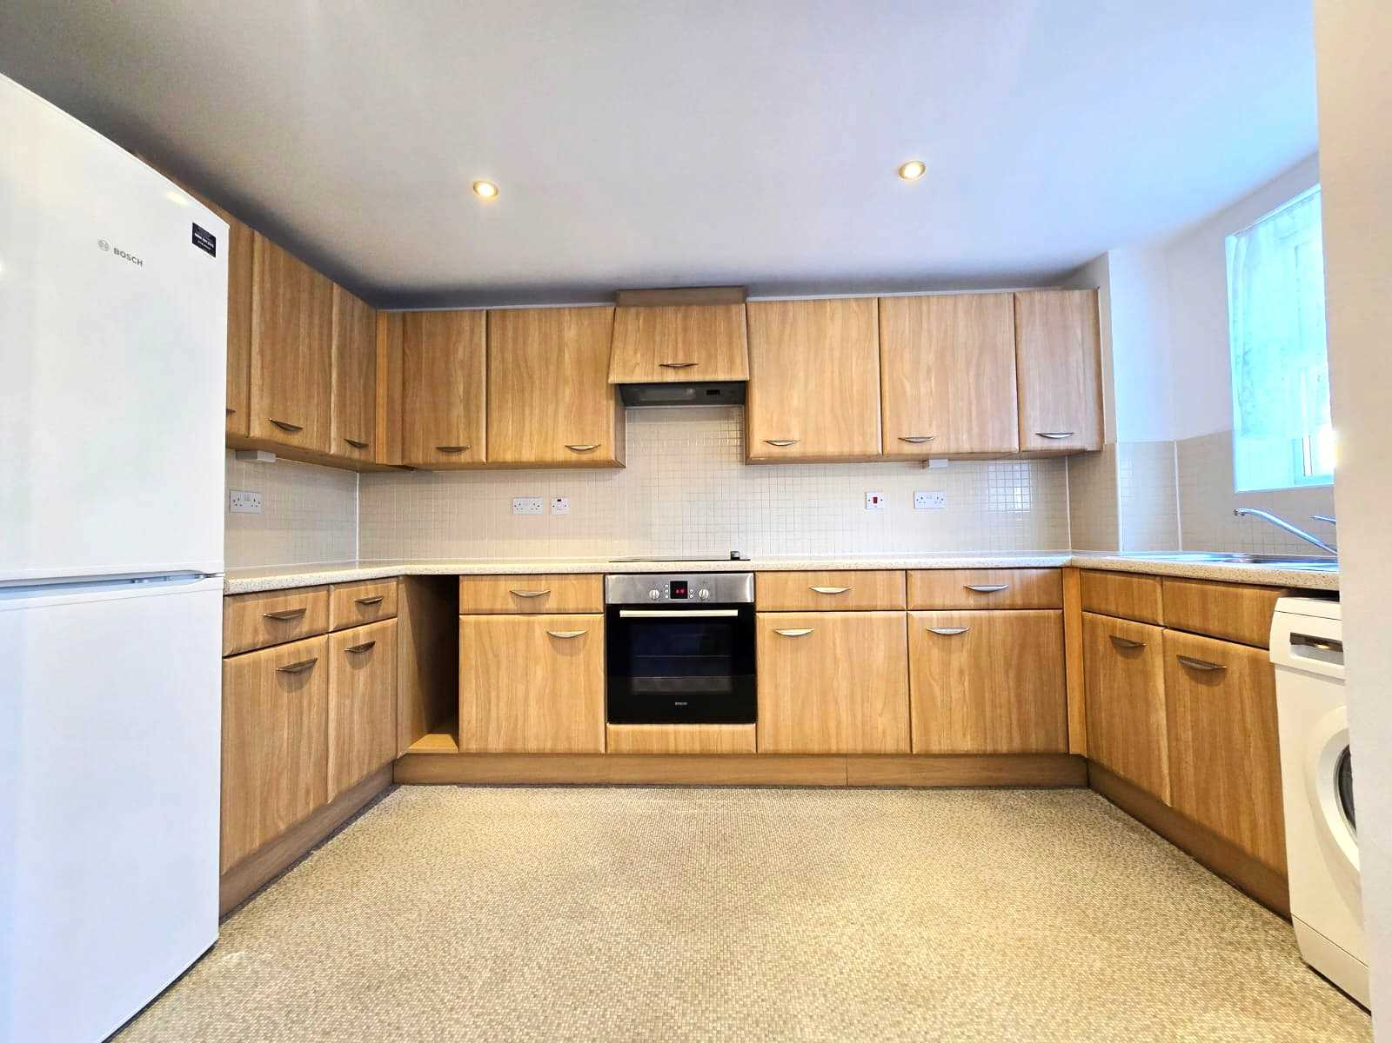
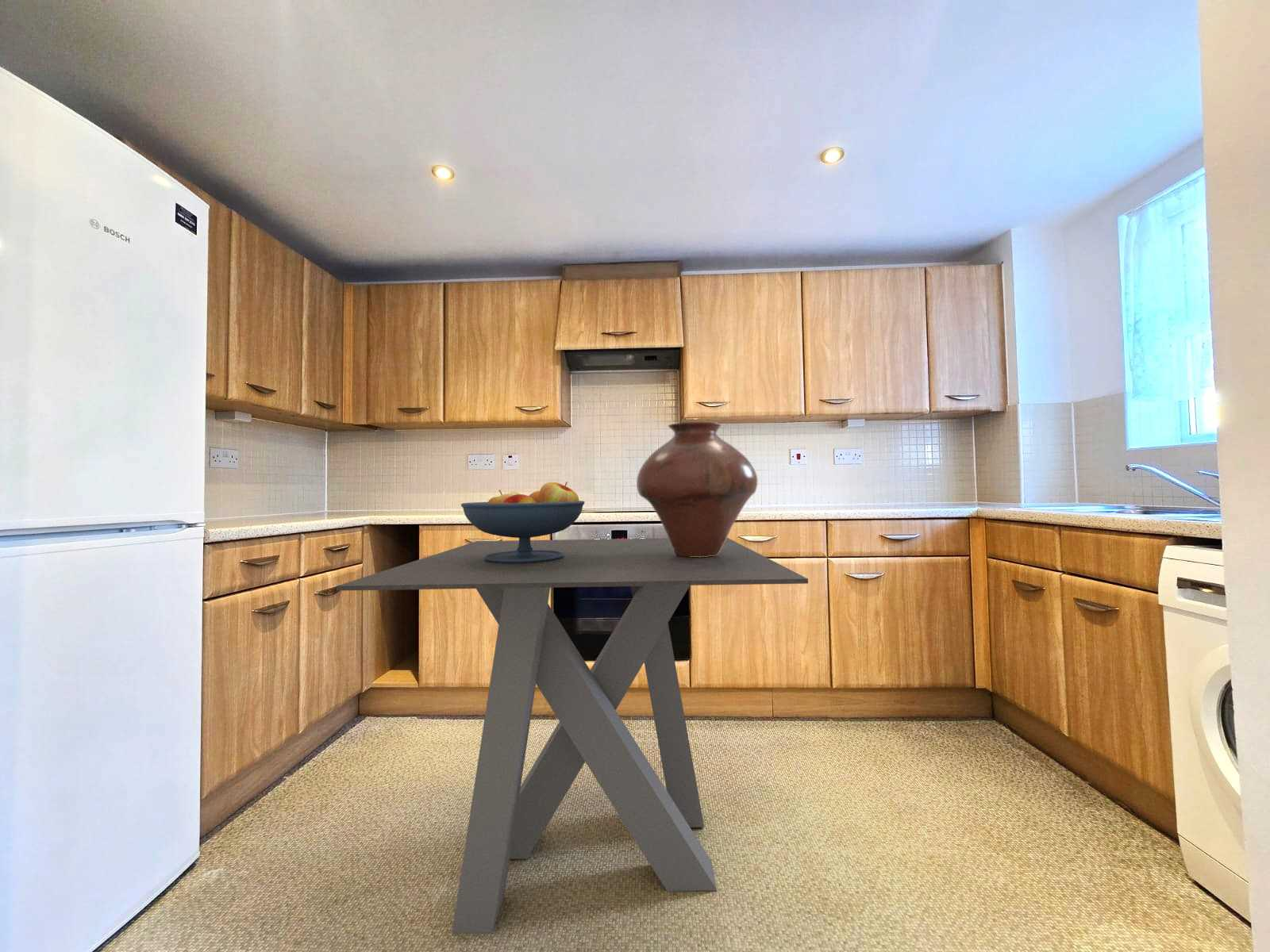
+ vase [636,421,758,558]
+ dining table [336,537,809,935]
+ fruit bowl [460,481,586,562]
